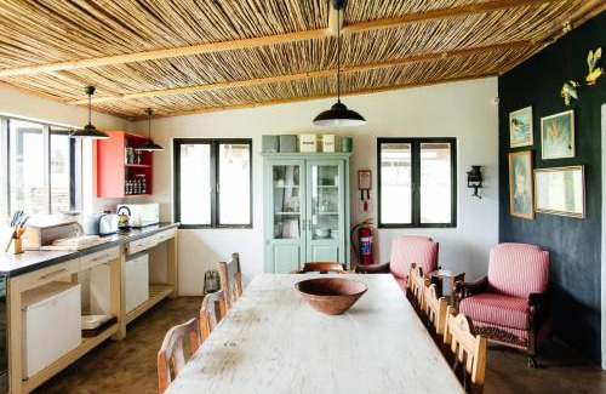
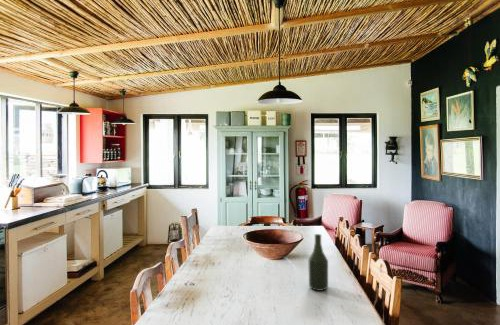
+ bottle [307,233,329,292]
